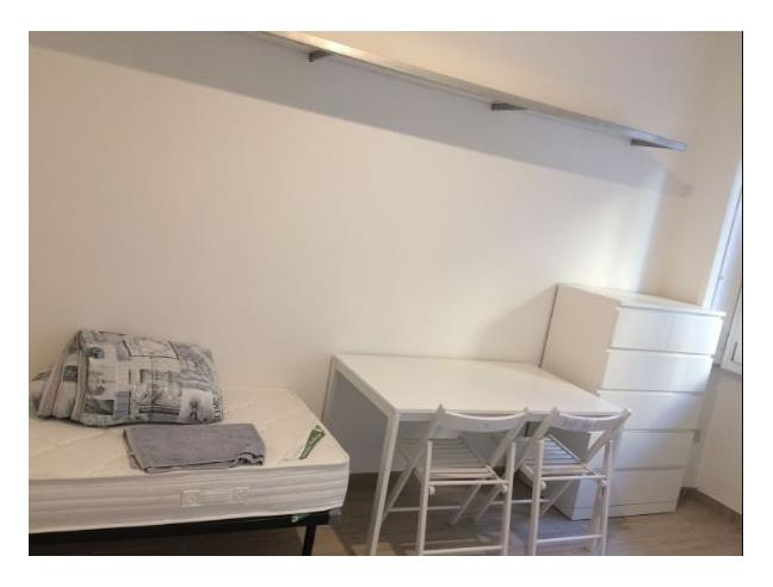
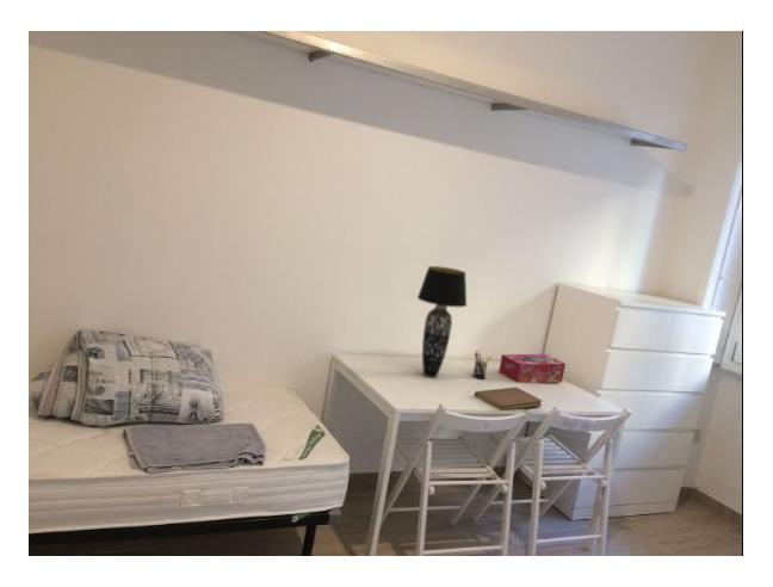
+ pen holder [471,350,493,381]
+ tissue box [497,353,567,384]
+ table lamp [416,265,468,379]
+ notebook [474,387,543,412]
